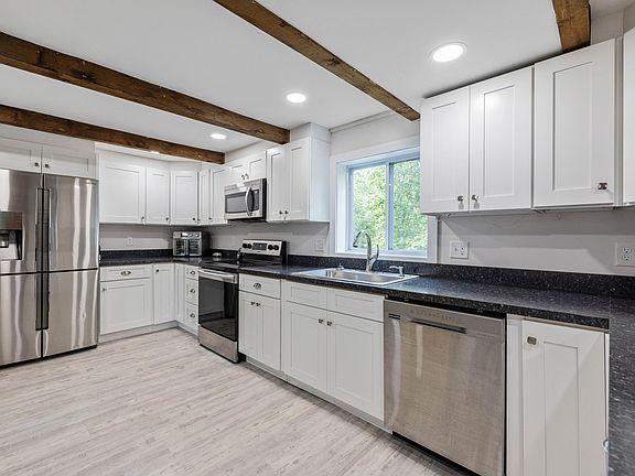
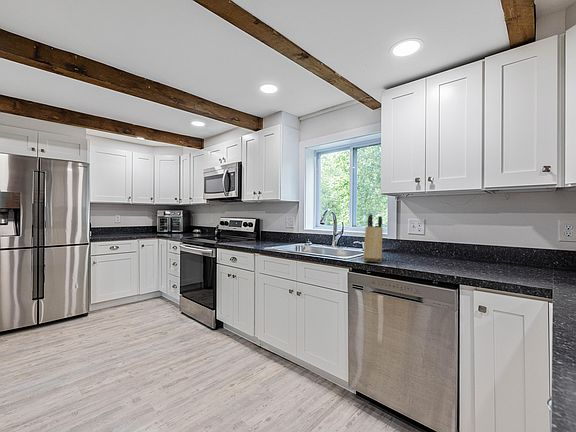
+ knife block [362,213,383,264]
